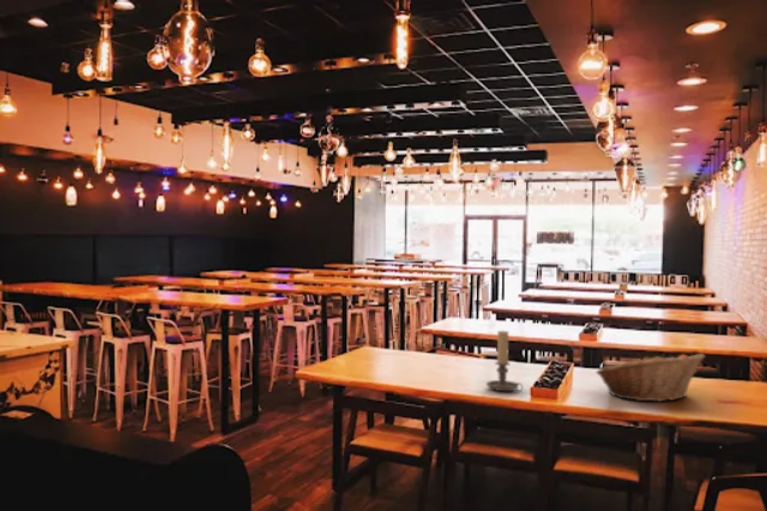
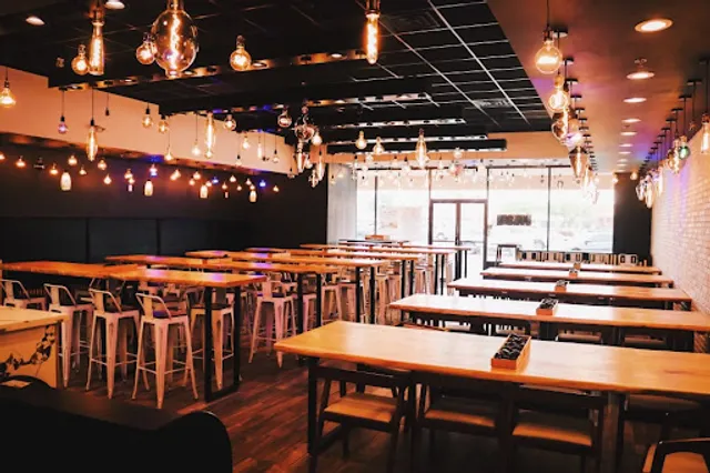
- candle holder [485,330,524,392]
- fruit basket [594,353,706,403]
